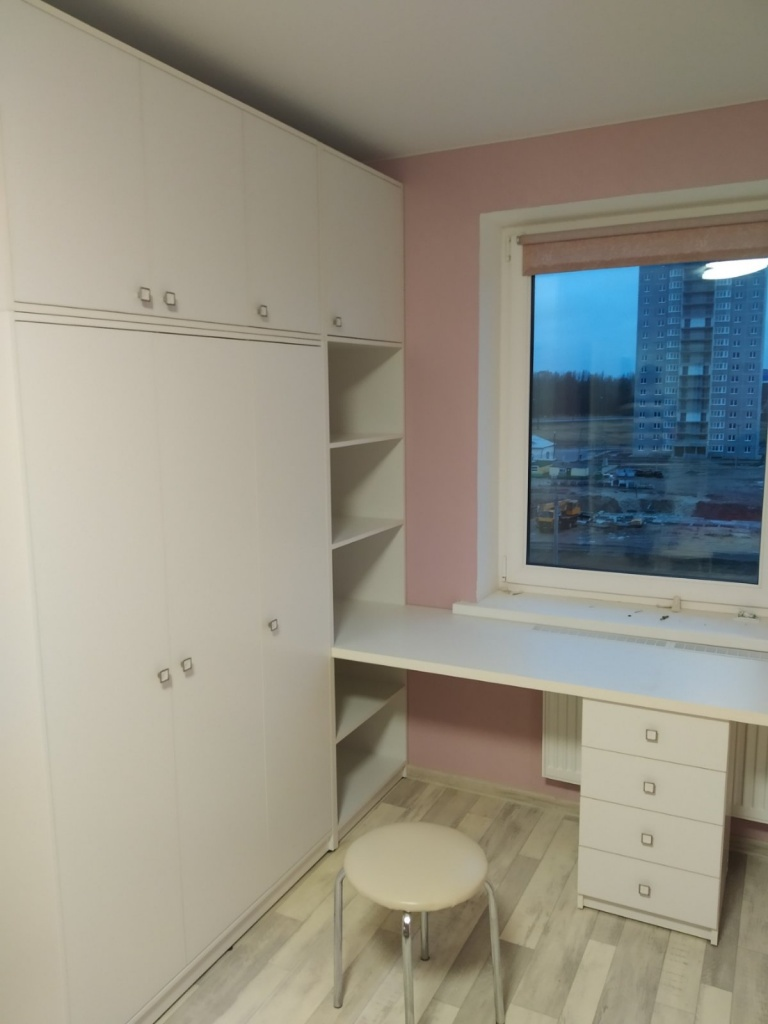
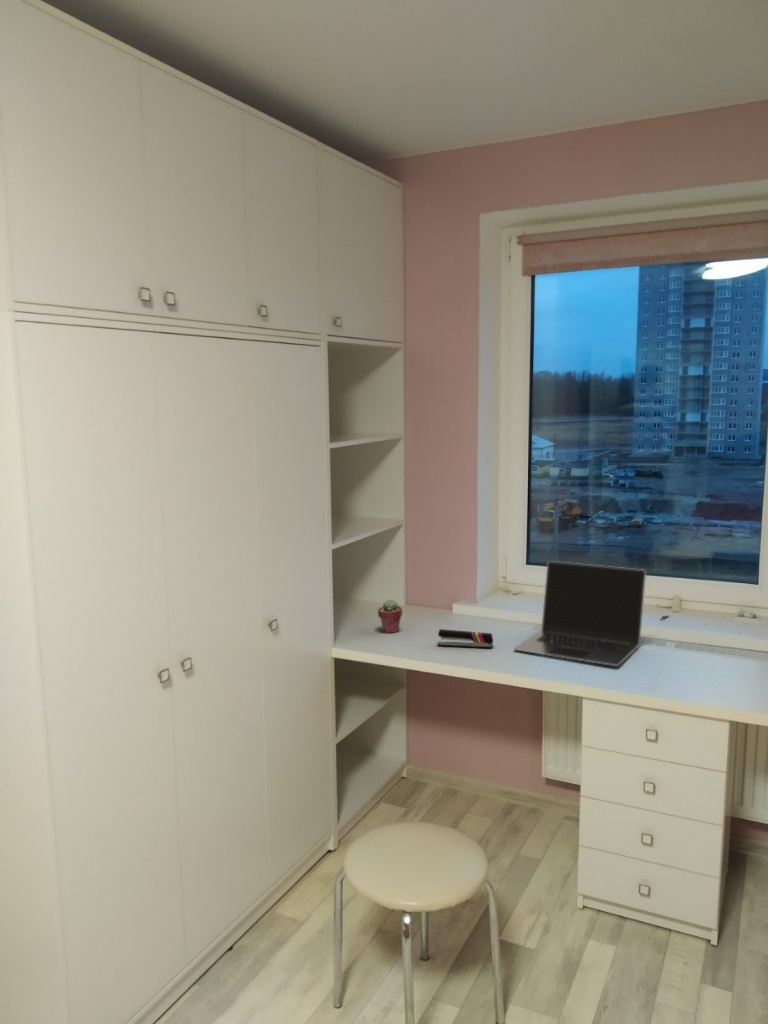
+ stapler [437,628,494,649]
+ potted succulent [377,598,403,634]
+ laptop [513,560,647,667]
